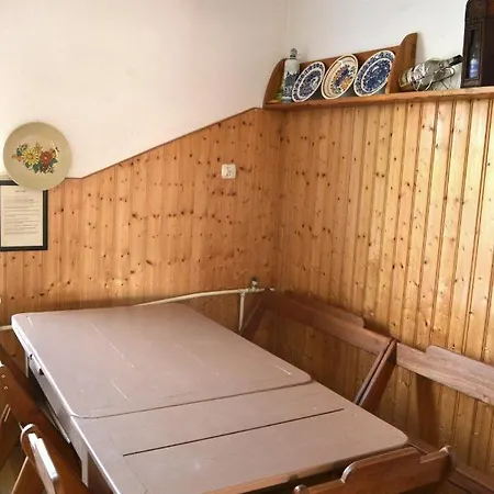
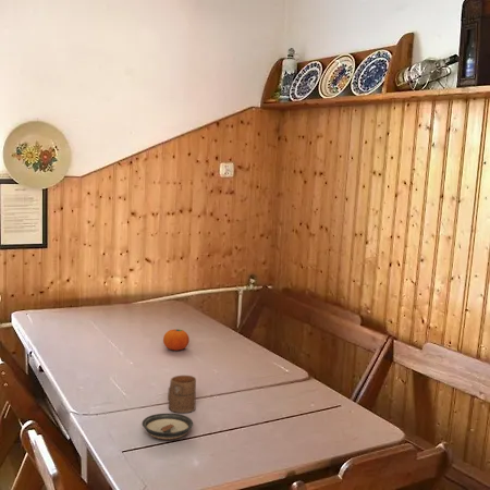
+ fruit [162,328,191,352]
+ cup [167,375,197,414]
+ saucer [142,413,194,441]
